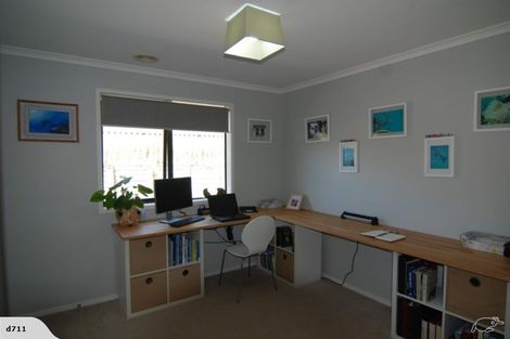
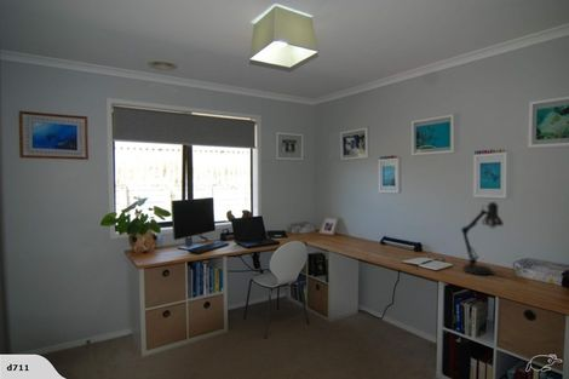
+ desk lamp [460,201,505,276]
